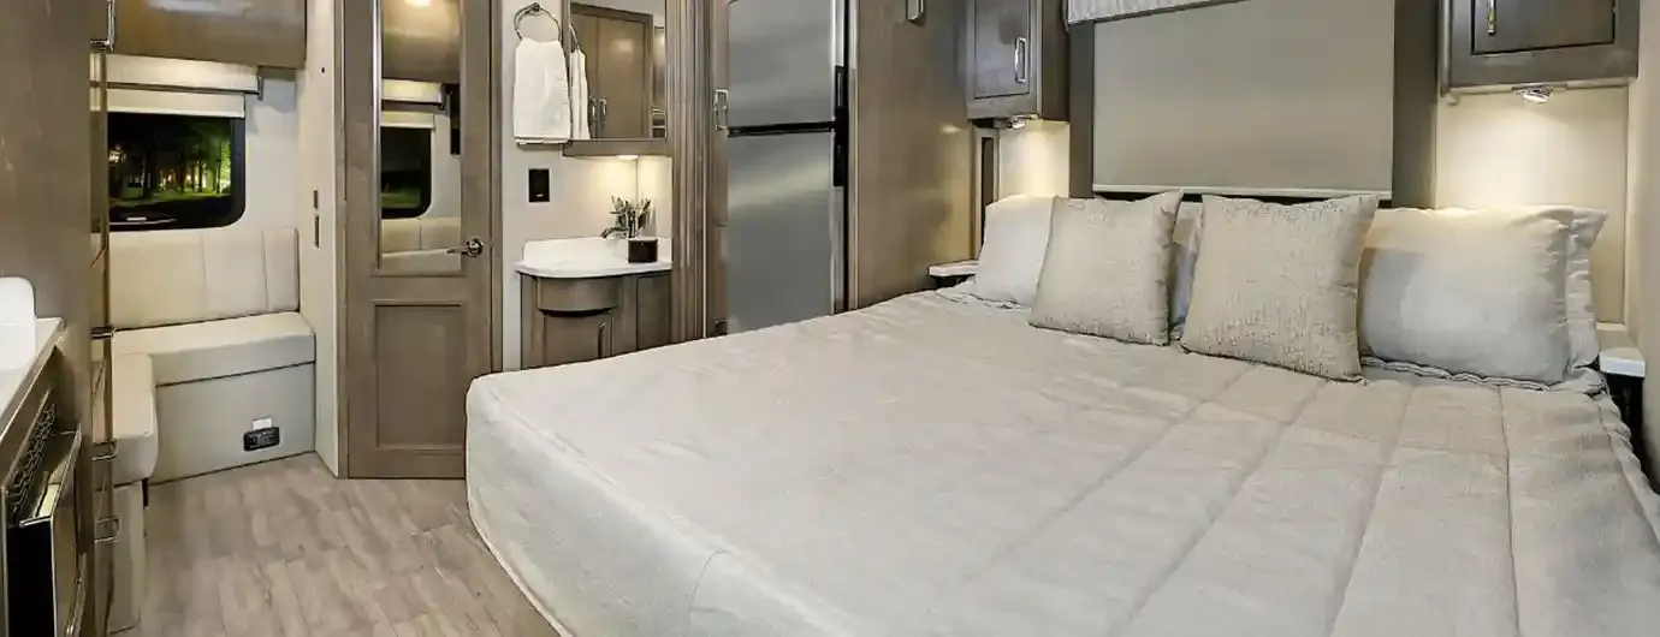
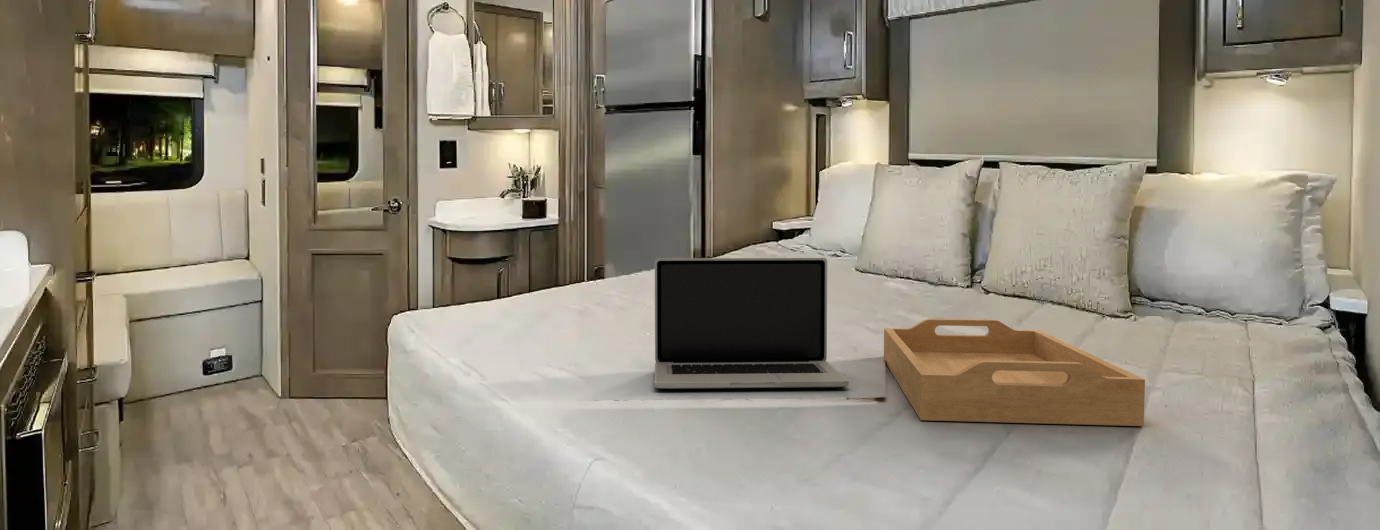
+ serving tray [883,318,1146,427]
+ laptop [653,257,850,390]
